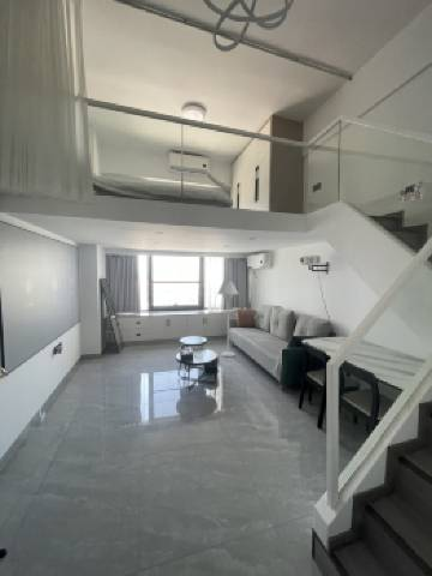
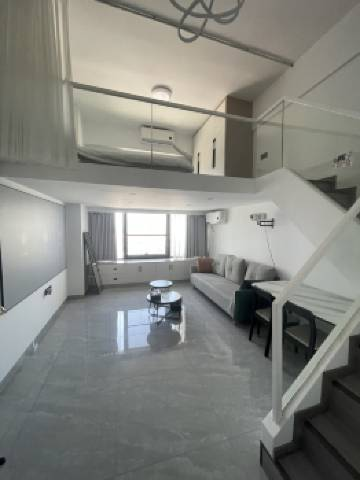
- floor lamp [216,280,240,358]
